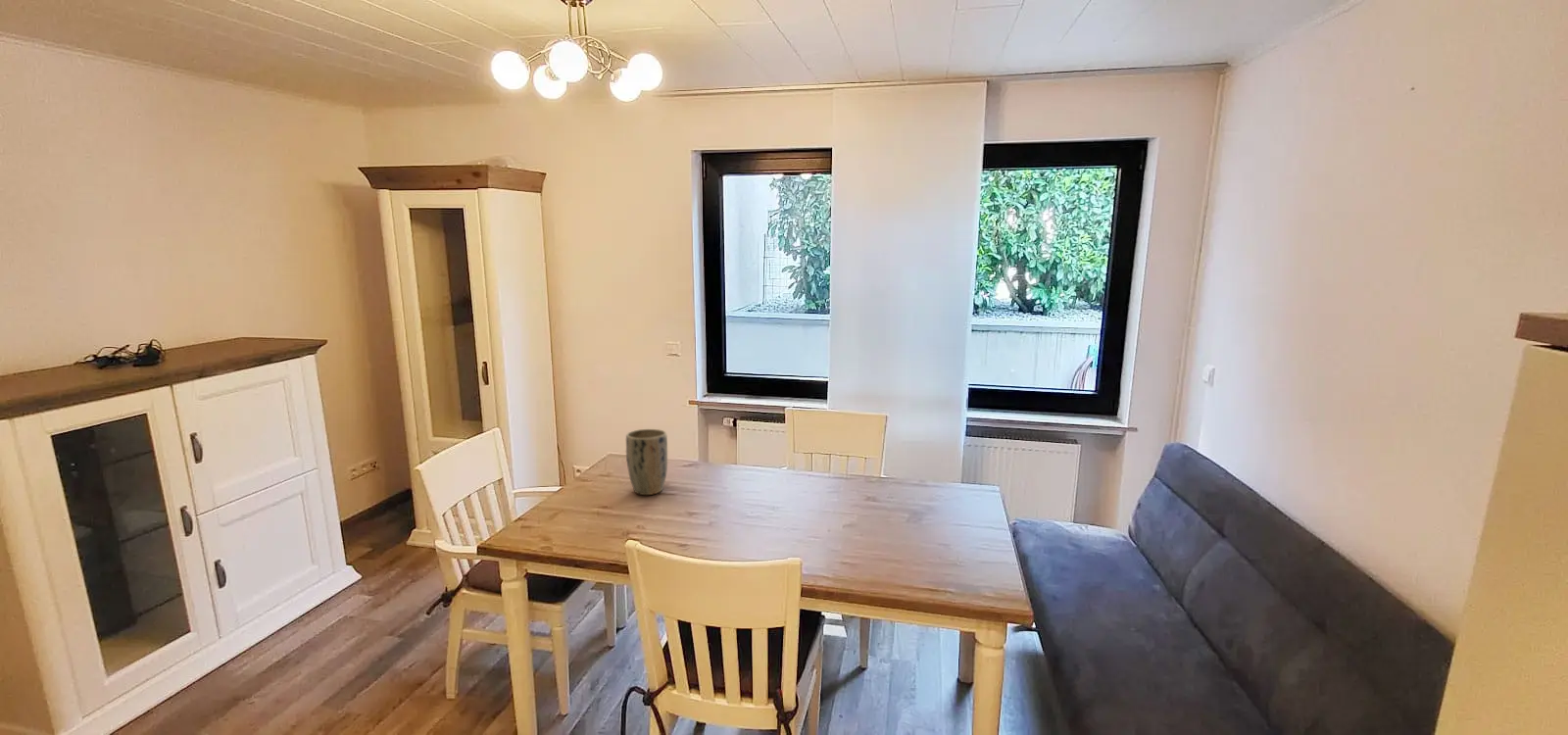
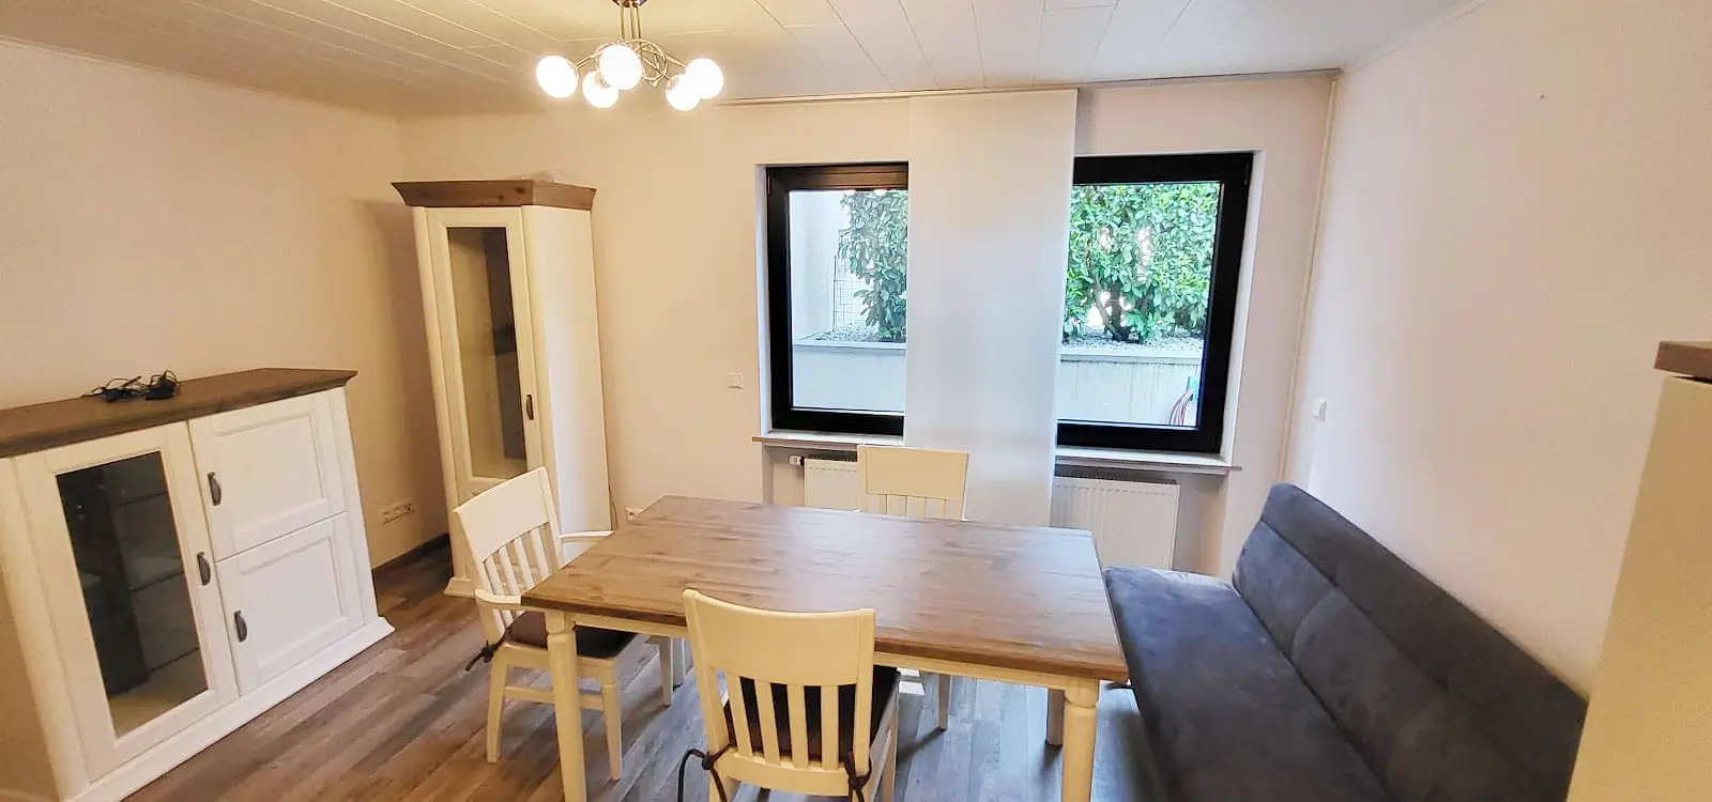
- plant pot [625,428,668,496]
